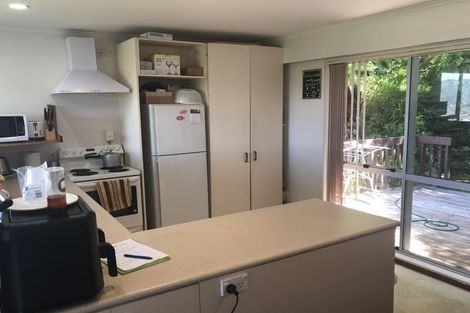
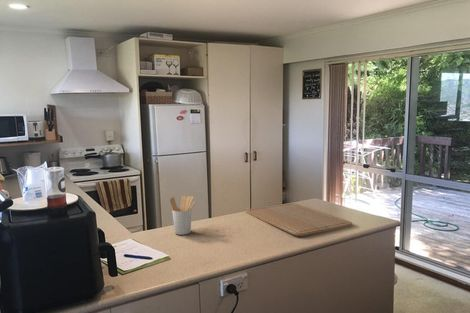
+ chopping board [245,202,353,237]
+ utensil holder [169,195,196,236]
